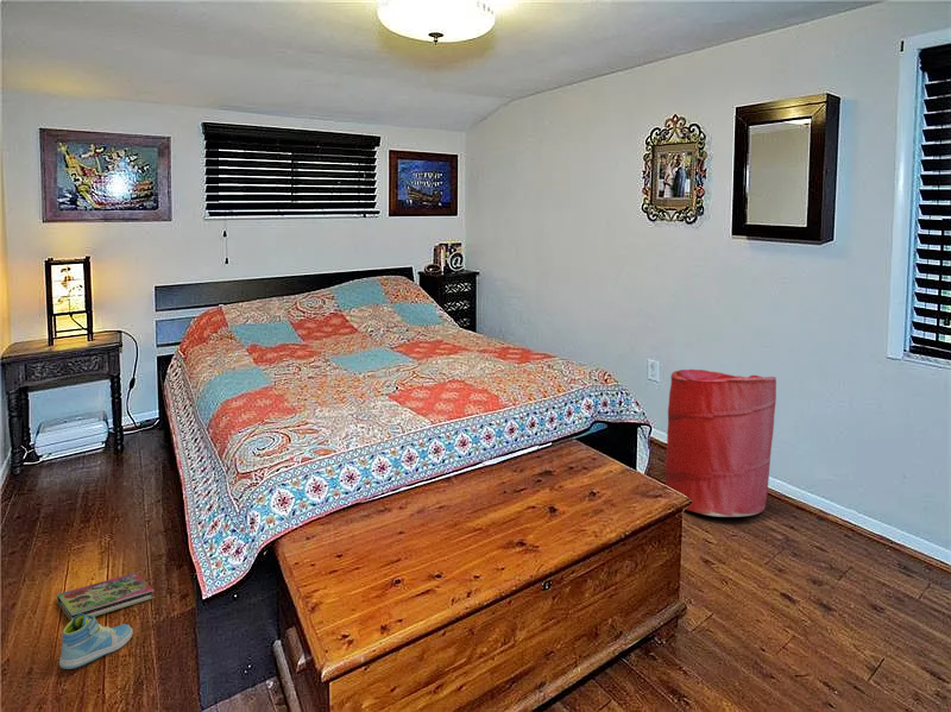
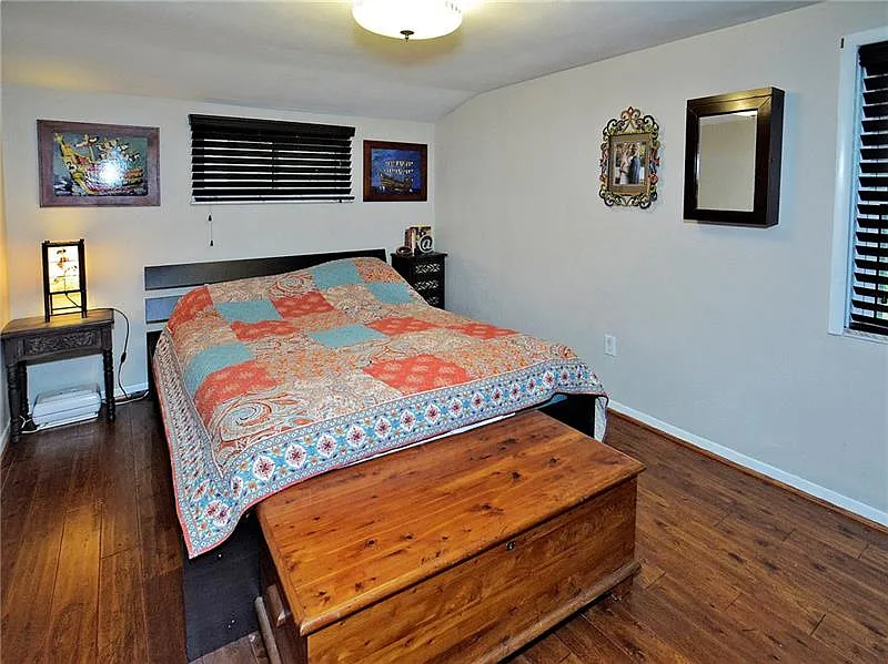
- book [56,572,156,622]
- sneaker [58,613,134,670]
- laundry hamper [665,368,777,518]
